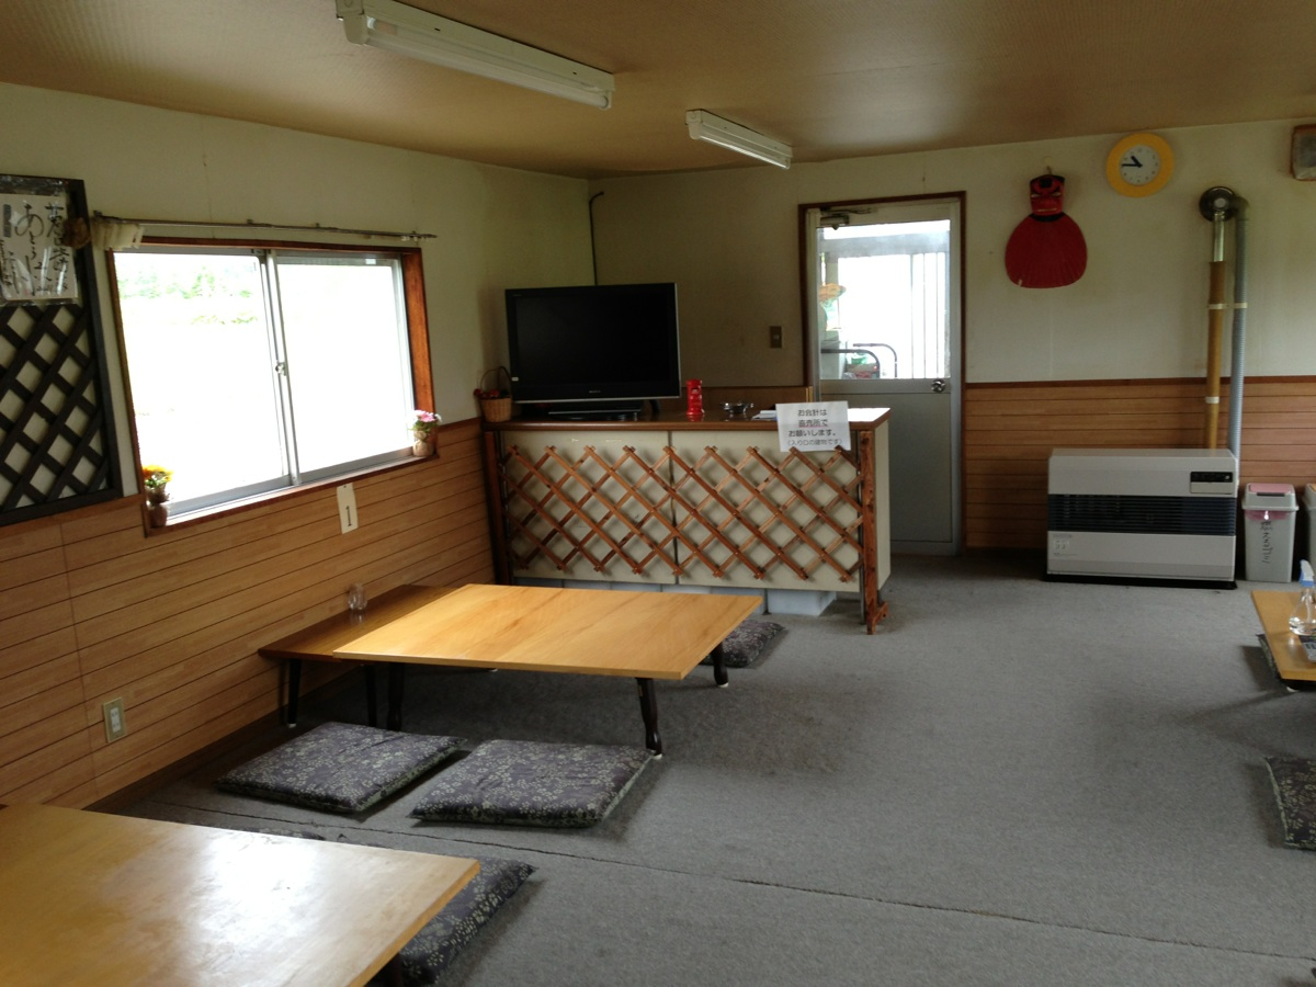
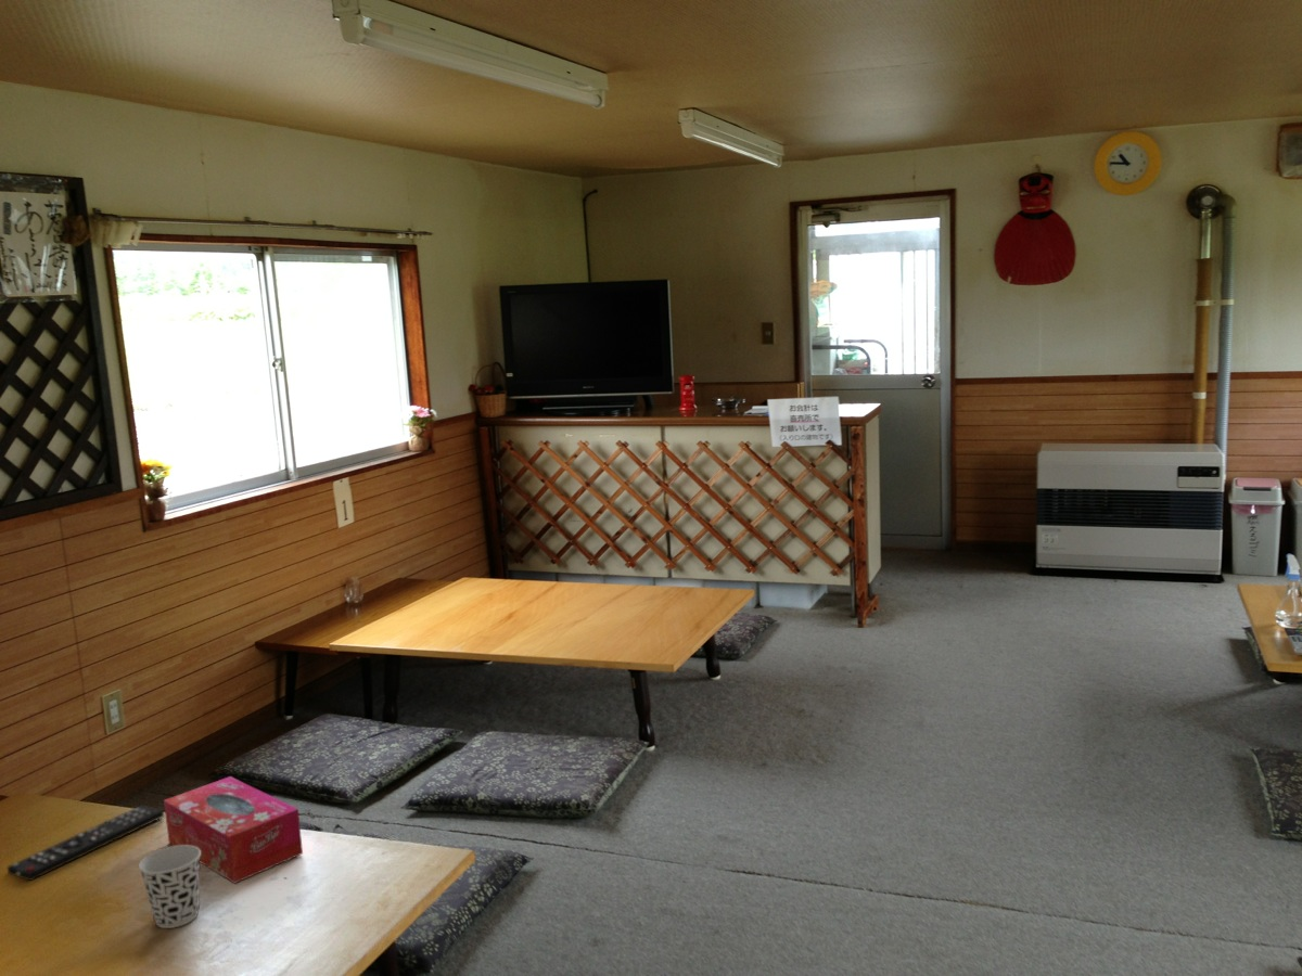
+ remote control [7,804,165,882]
+ tissue box [163,775,304,885]
+ cup [138,845,201,929]
